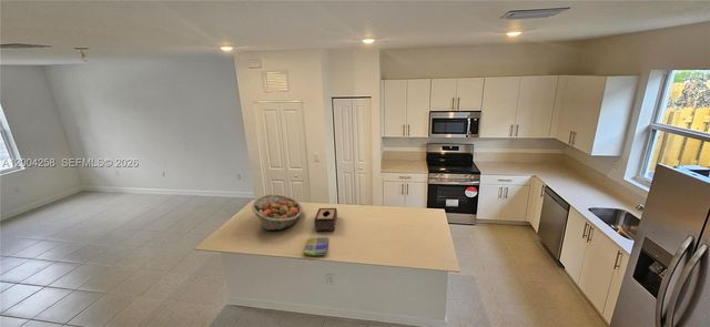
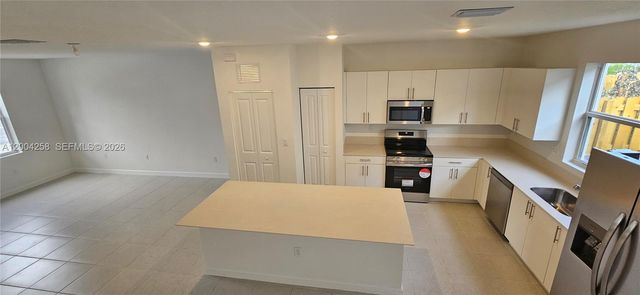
- tissue box [313,207,338,232]
- dish towel [303,236,331,256]
- fruit basket [251,194,303,232]
